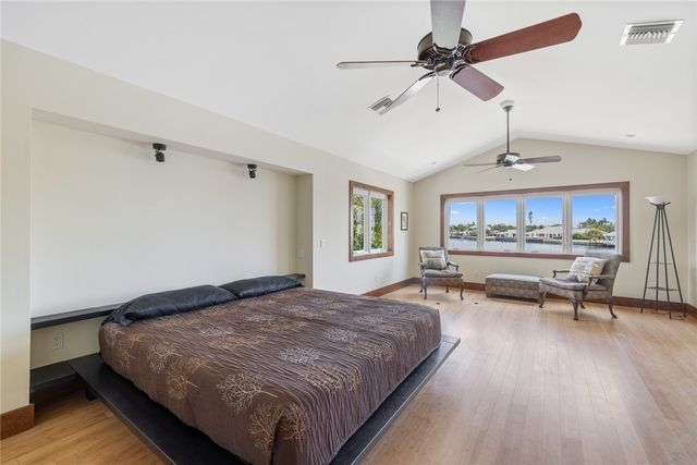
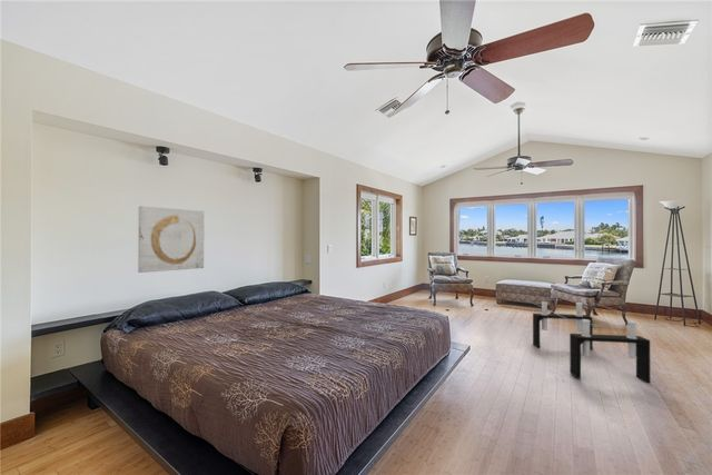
+ wall art [137,205,205,274]
+ coffee table [527,298,668,384]
